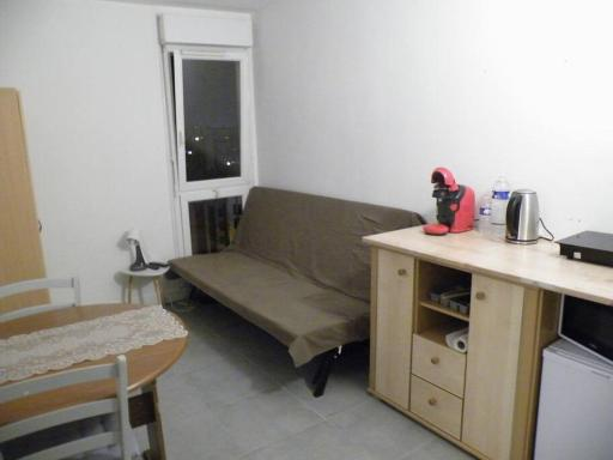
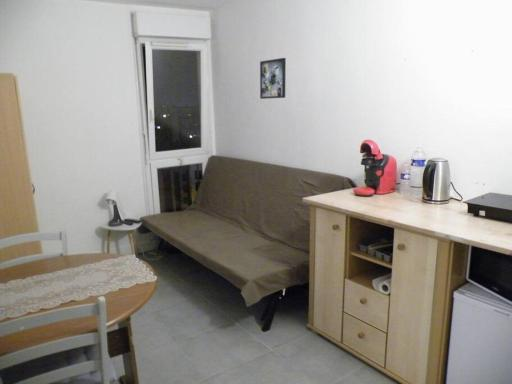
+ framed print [259,57,287,100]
